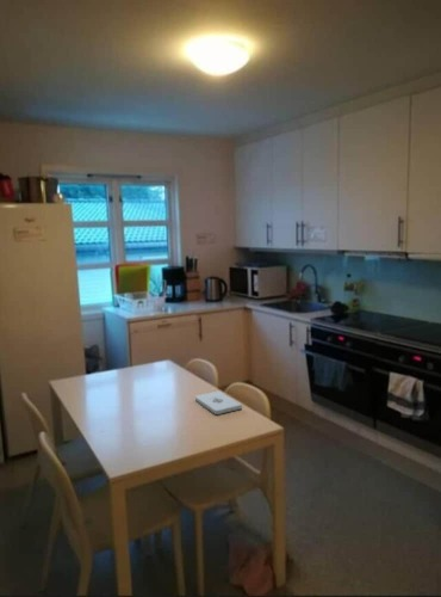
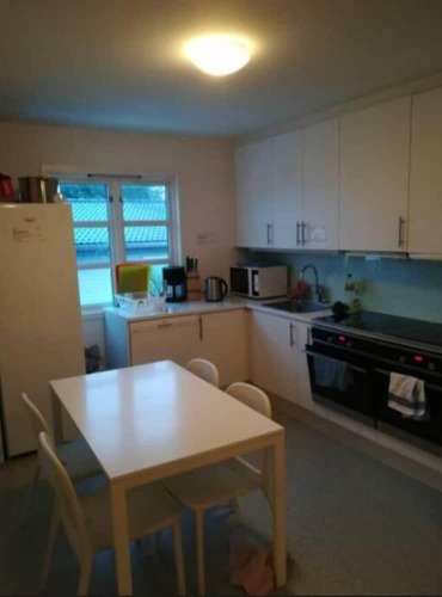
- notepad [194,389,243,416]
